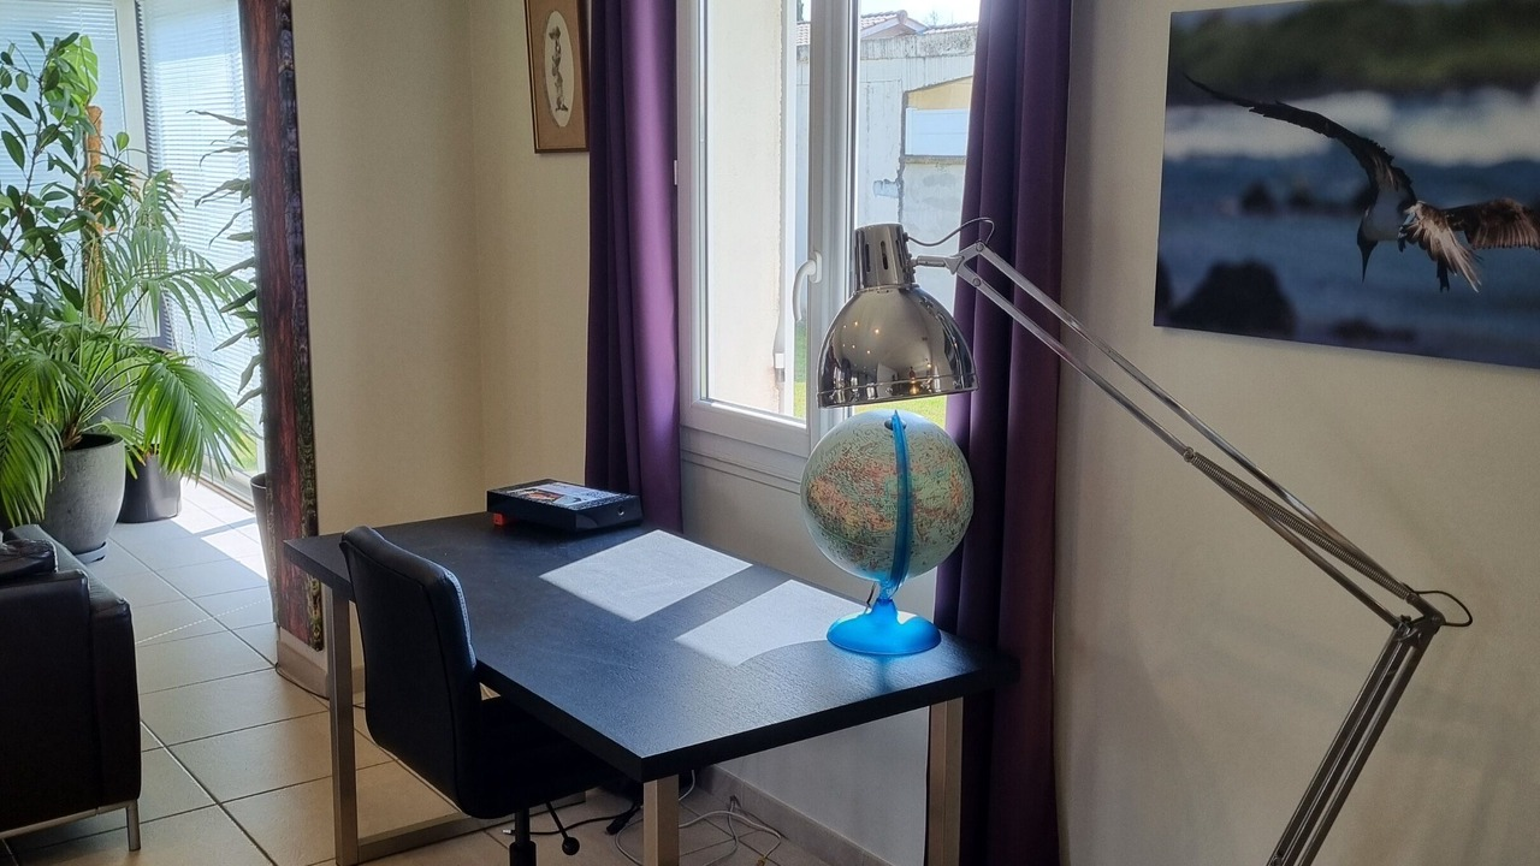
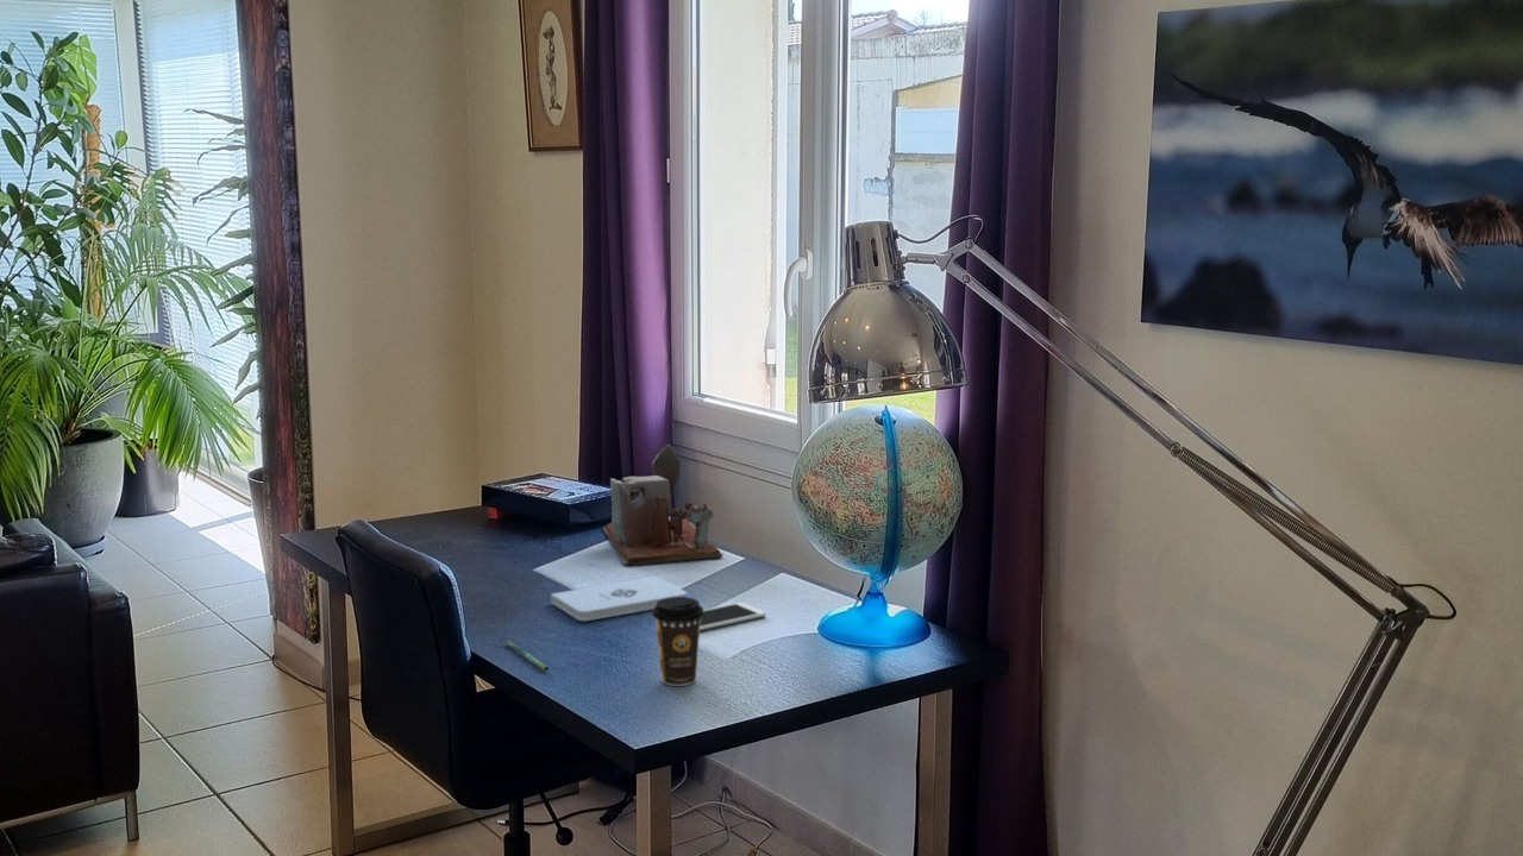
+ desk organizer [602,443,723,566]
+ notepad [550,575,688,622]
+ cell phone [700,602,767,631]
+ coffee cup [651,596,704,687]
+ pen [504,640,550,672]
